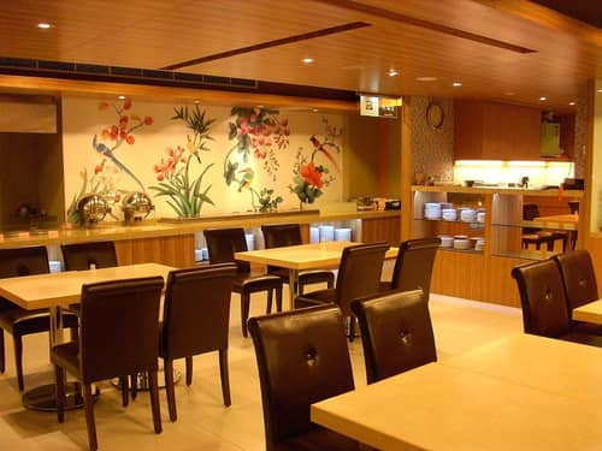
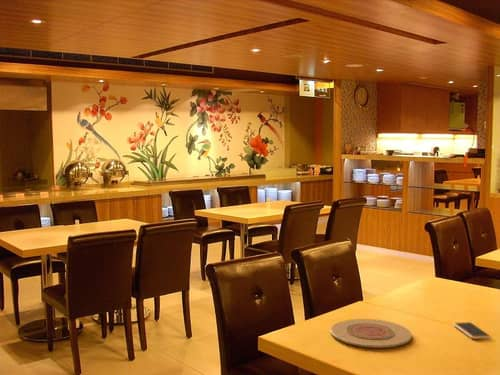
+ plate [330,318,413,349]
+ smartphone [452,321,492,340]
